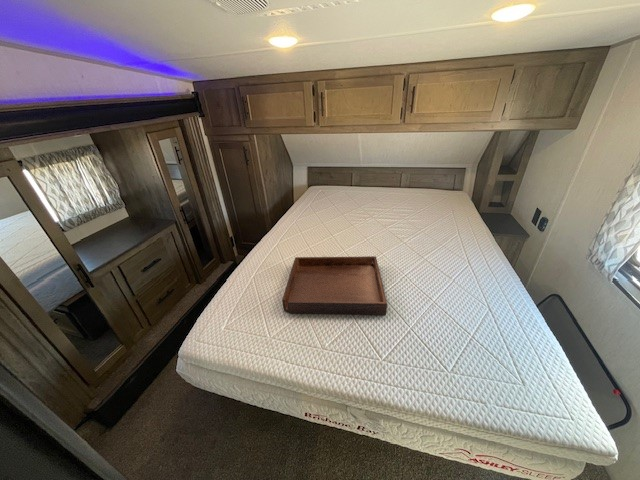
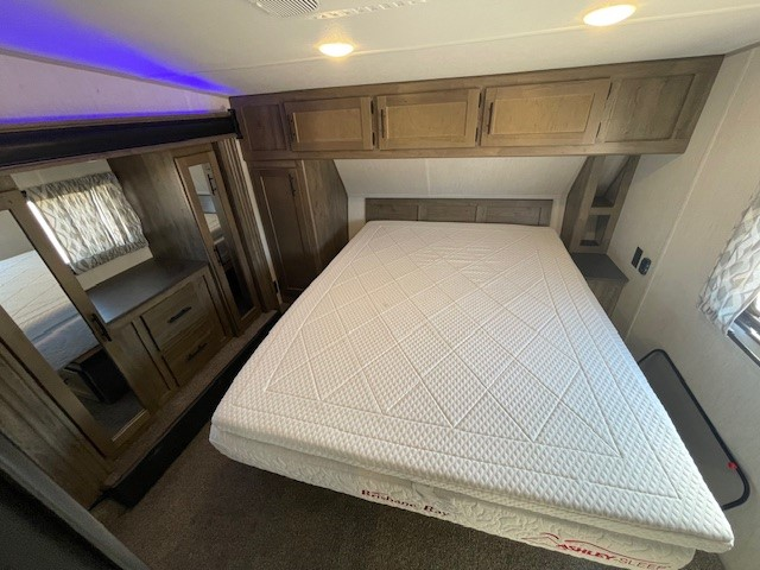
- serving tray [281,255,388,316]
